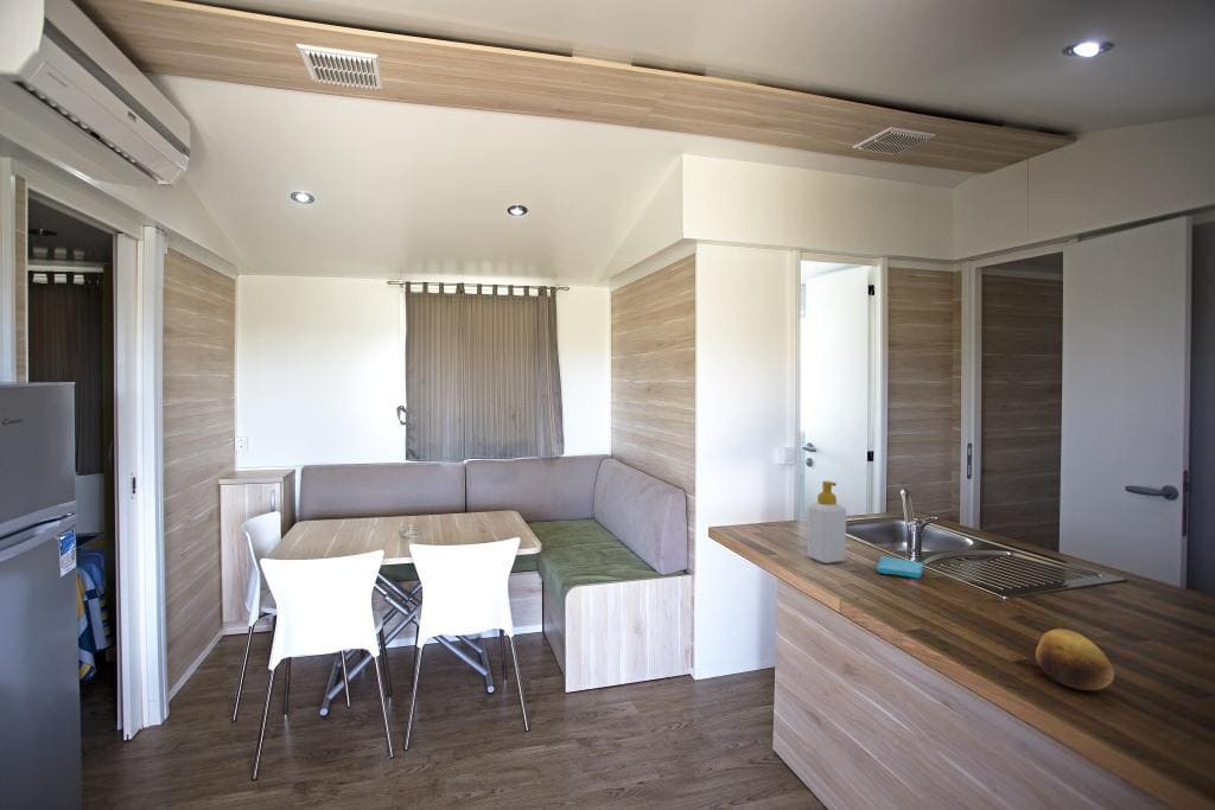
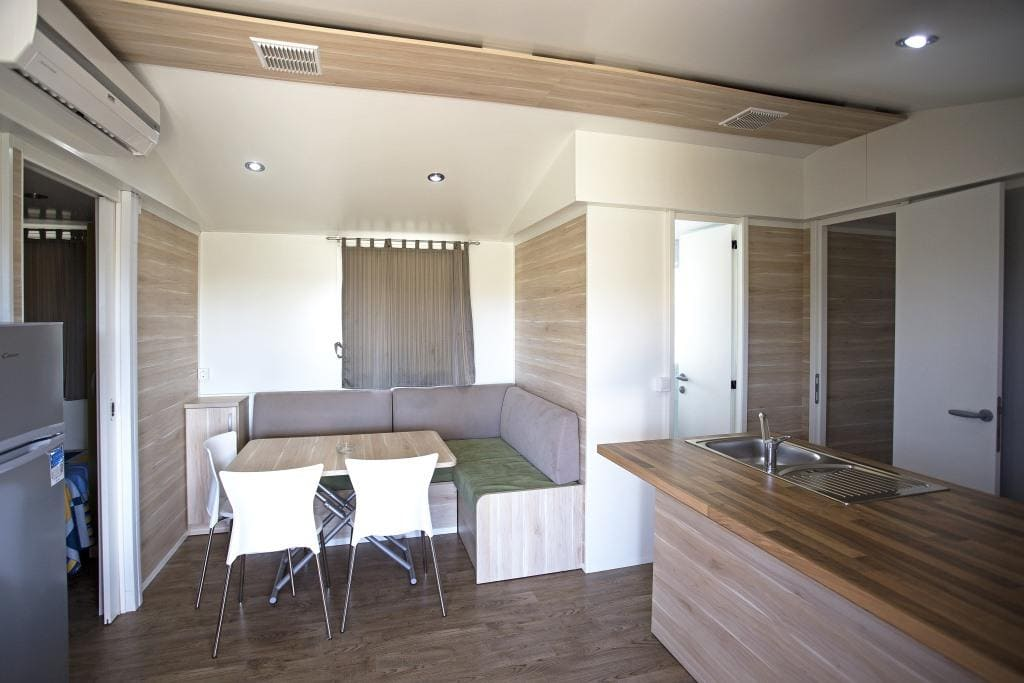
- fruit [1035,629,1115,691]
- sponge [874,555,925,580]
- soap bottle [807,480,847,565]
